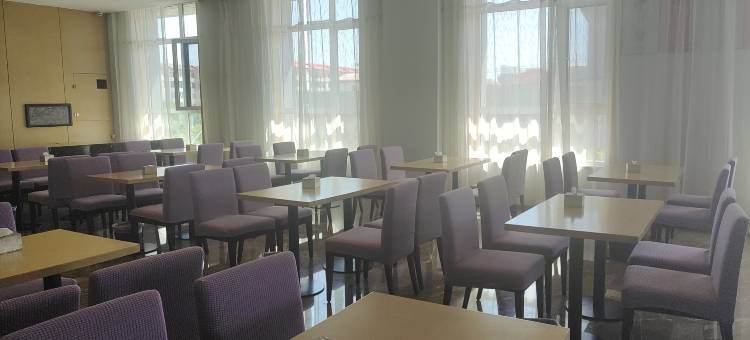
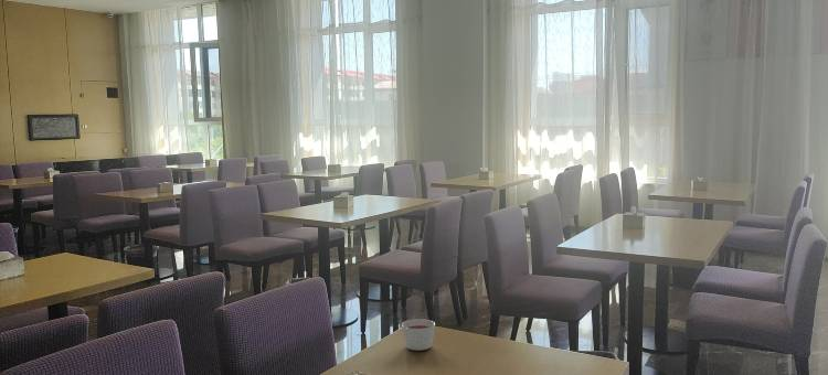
+ candle [401,318,436,352]
